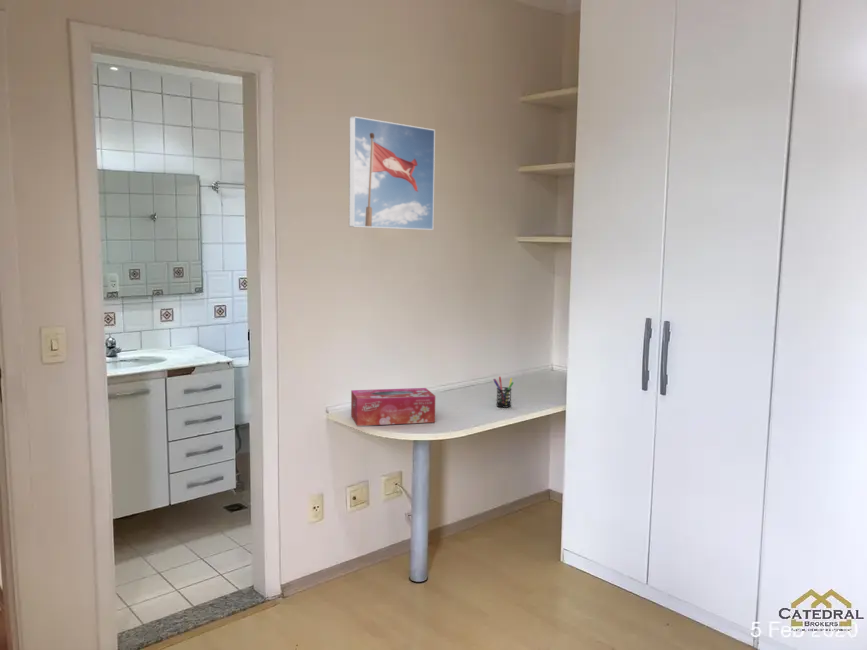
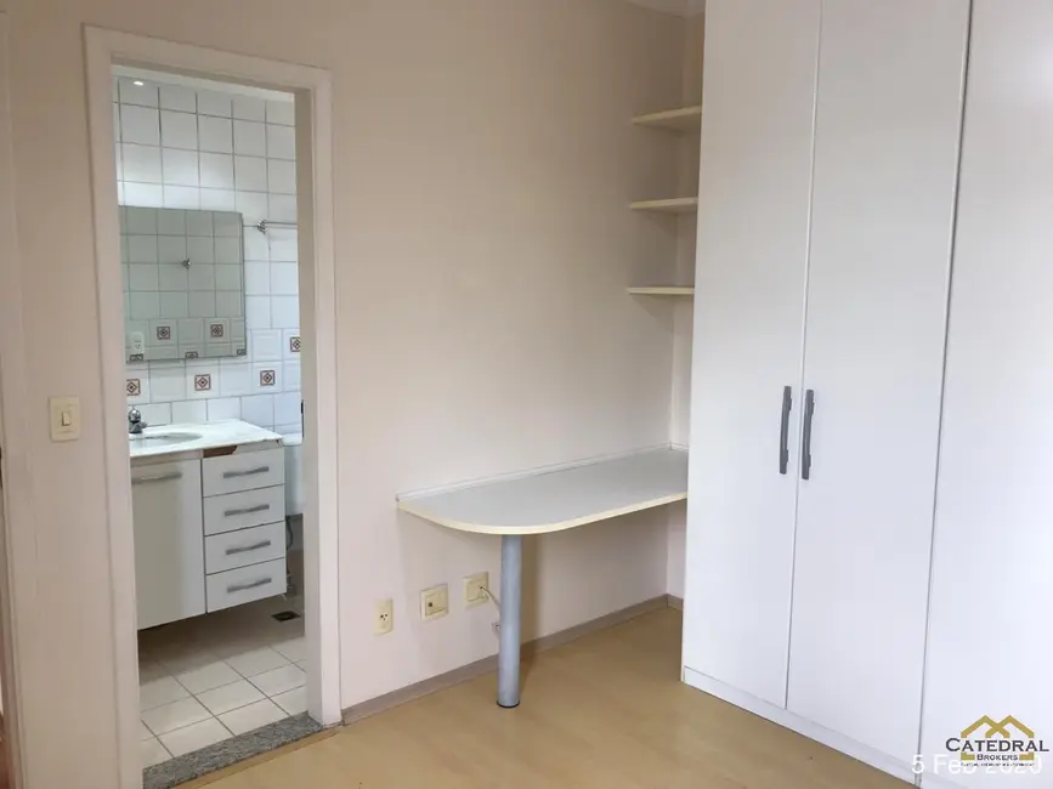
- pen holder [492,376,514,409]
- tissue box [350,387,436,427]
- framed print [348,115,436,231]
